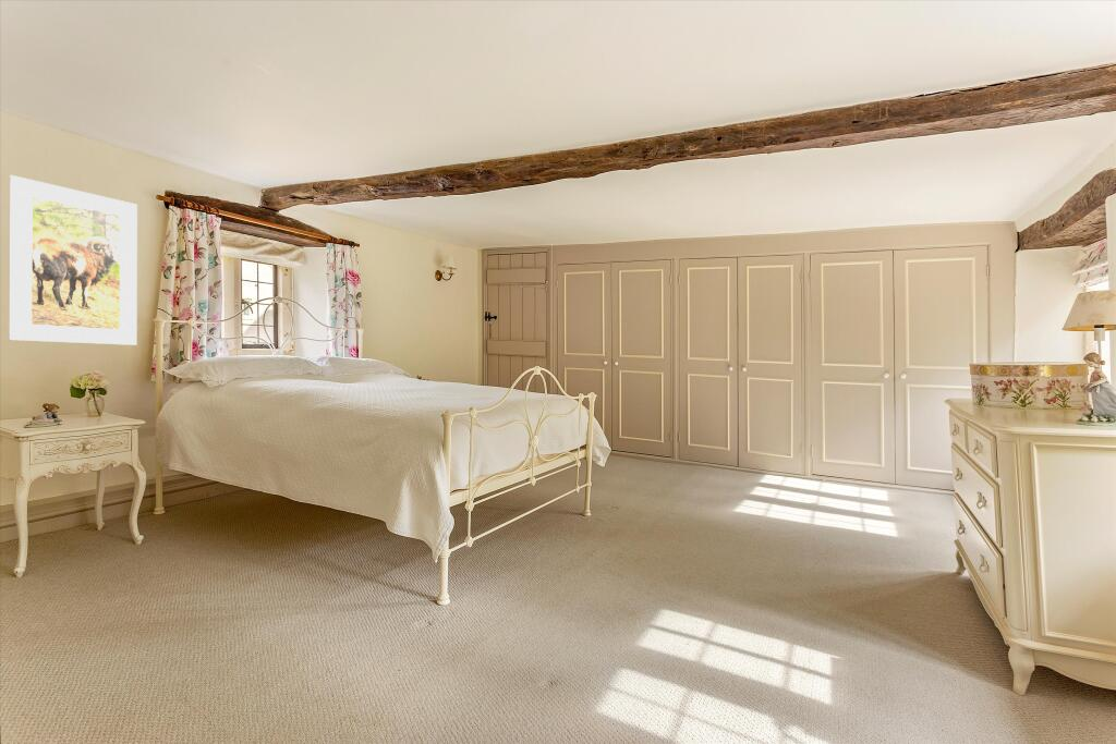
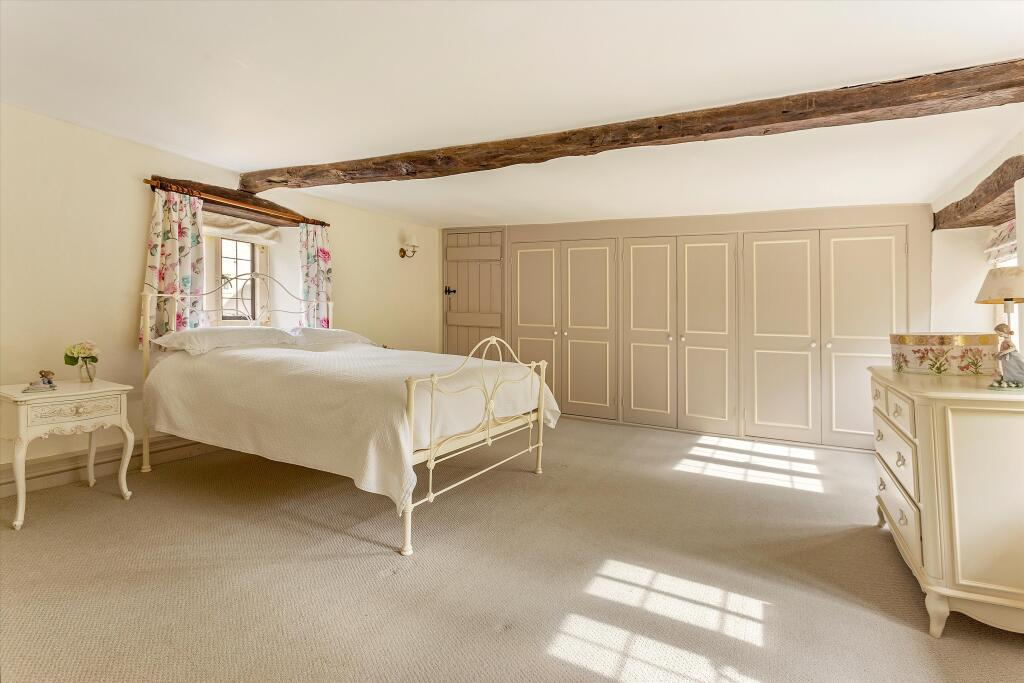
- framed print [8,174,138,346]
